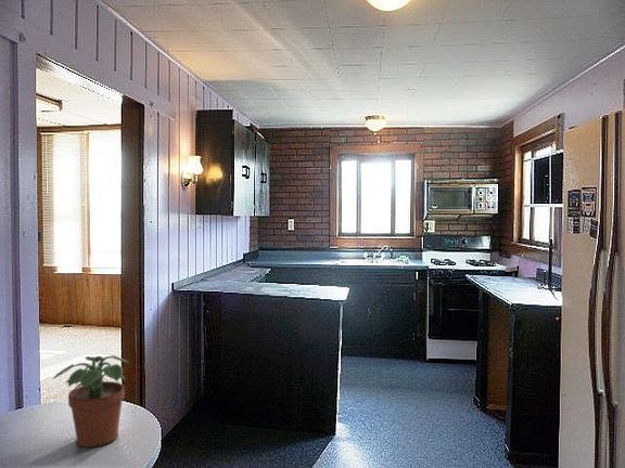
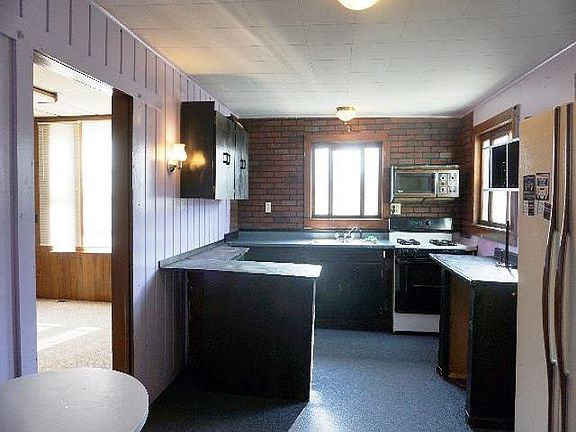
- potted plant [52,354,130,448]
